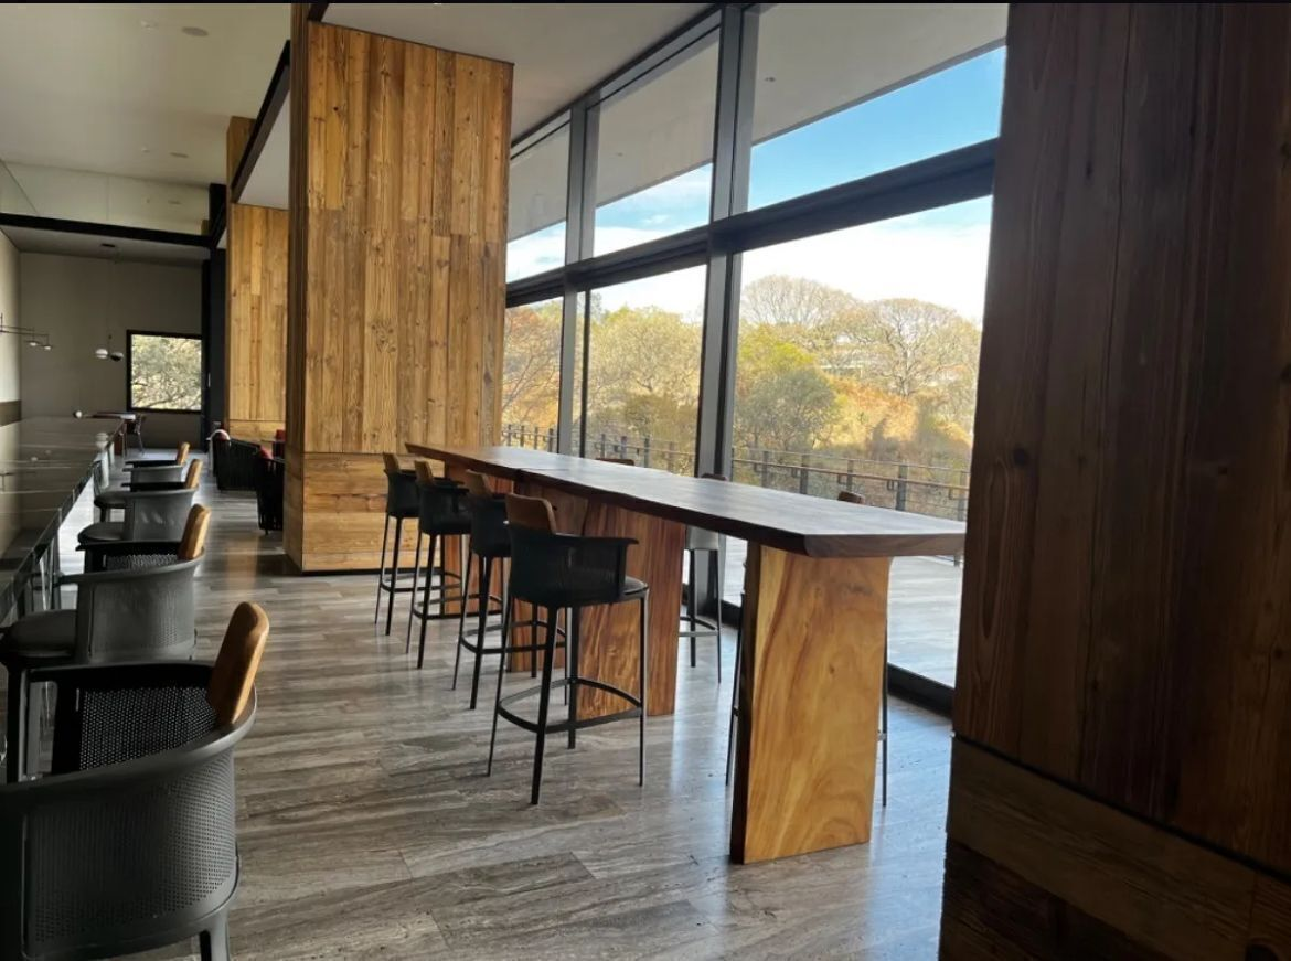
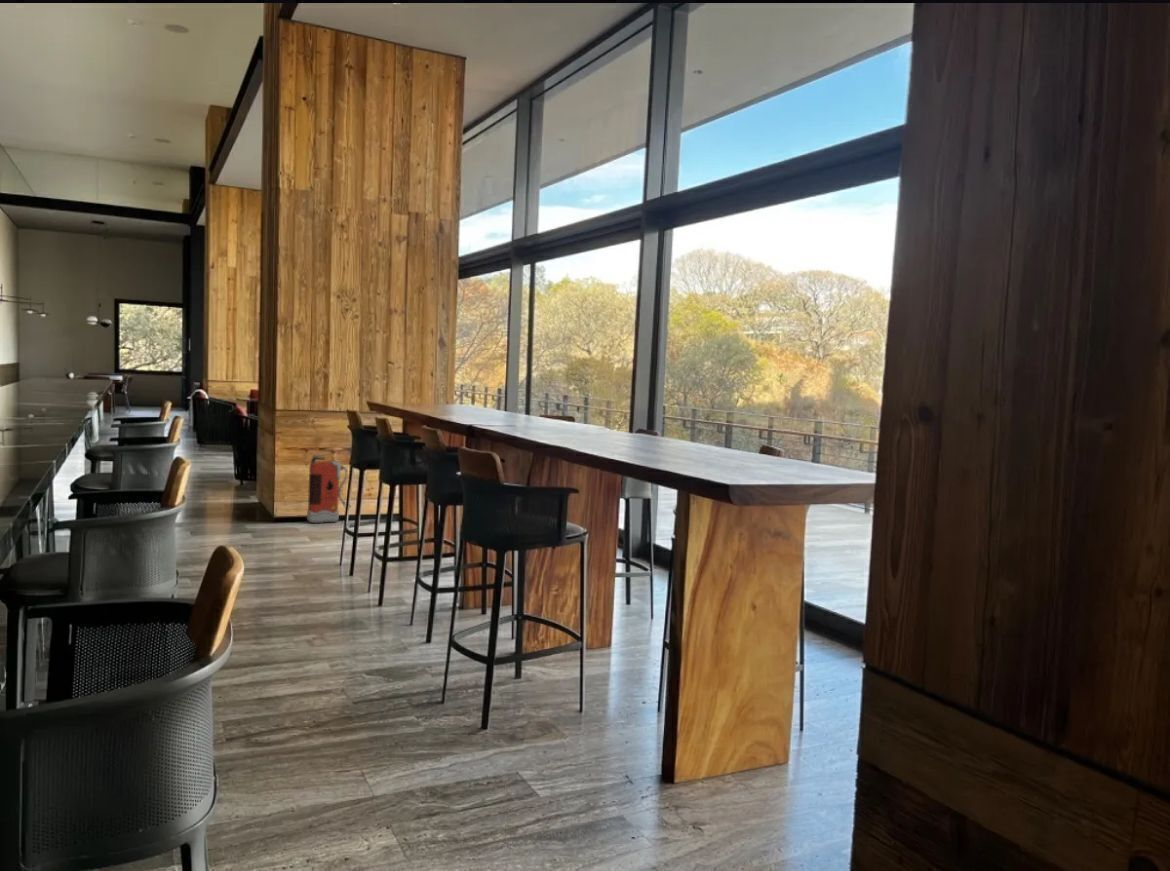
+ fire extinguisher [306,453,352,524]
